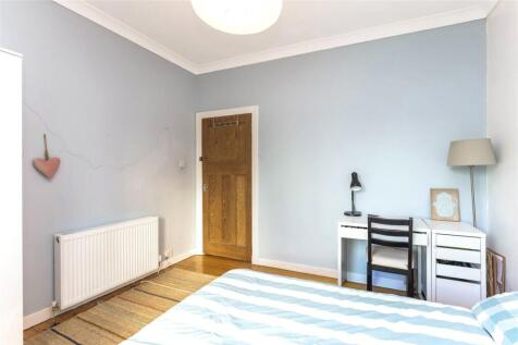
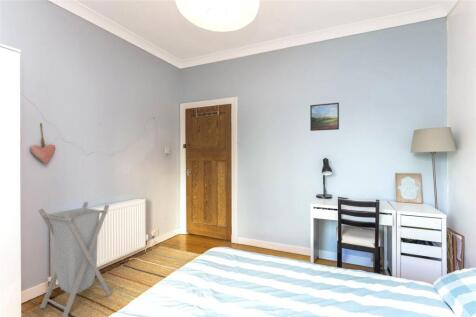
+ laundry hamper [37,201,112,317]
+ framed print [309,102,340,132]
